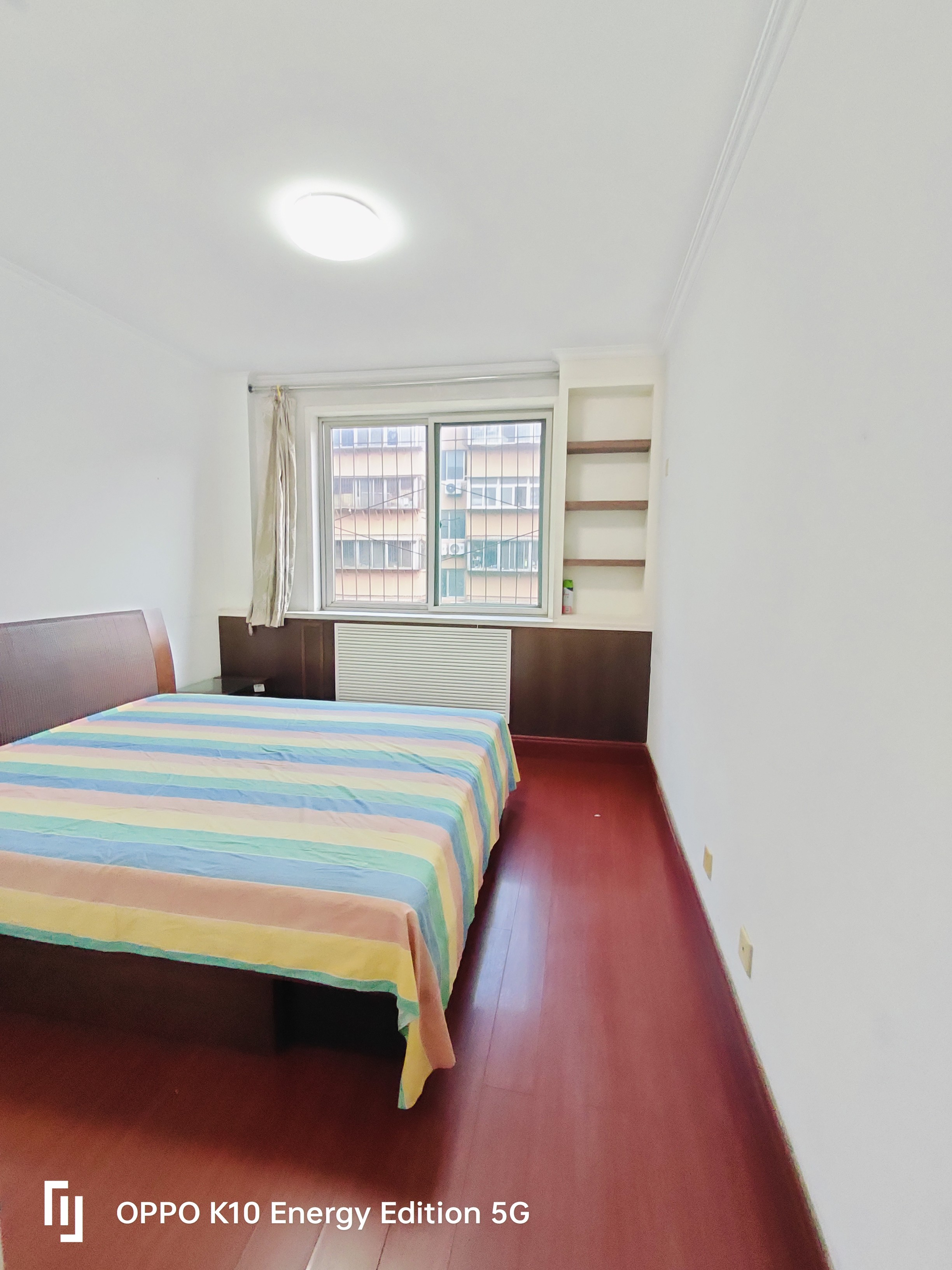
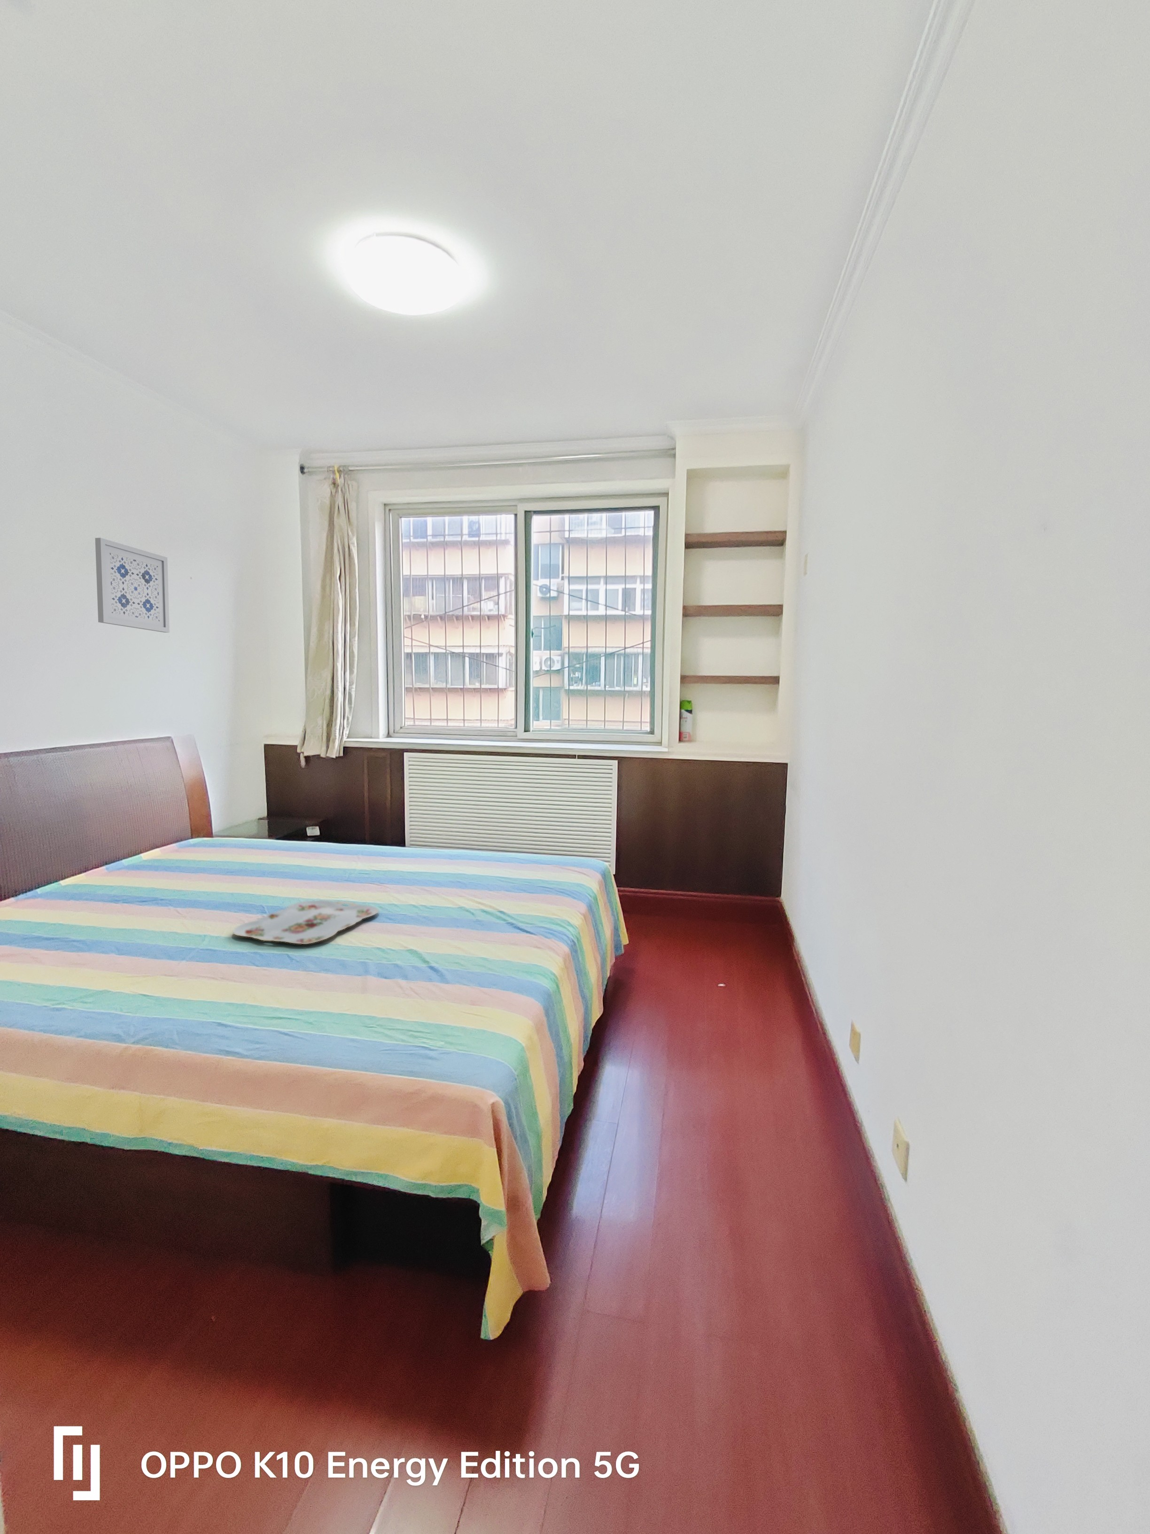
+ serving tray [233,900,379,945]
+ wall art [95,538,170,633]
